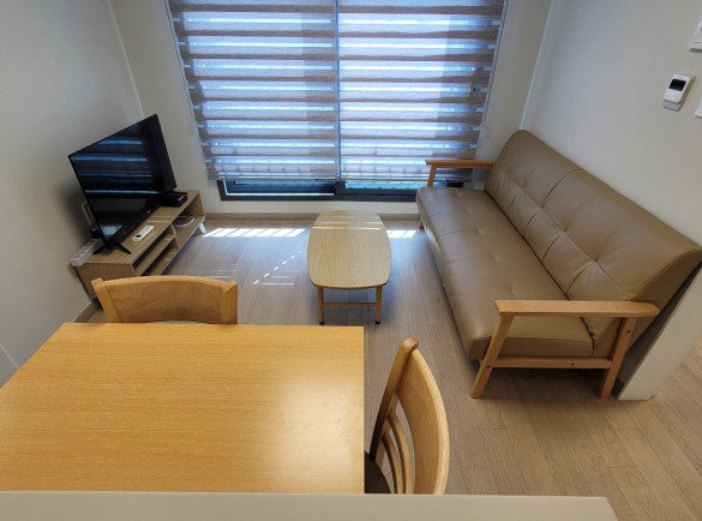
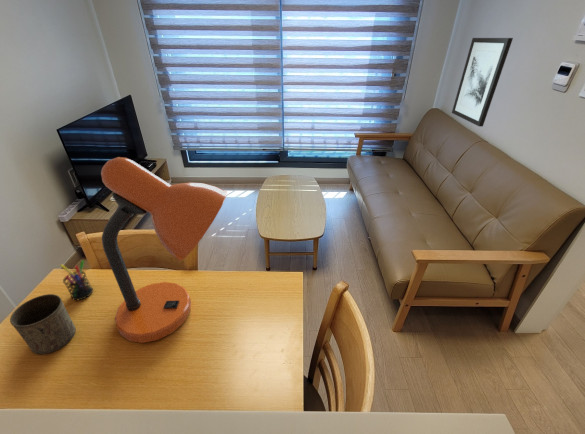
+ desk lamp [100,156,228,344]
+ wall art [451,37,514,127]
+ cup [9,293,77,355]
+ pen holder [59,260,94,301]
